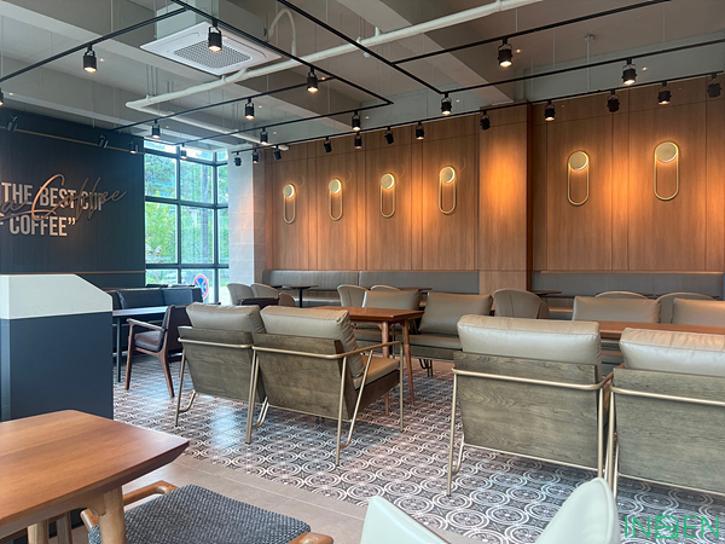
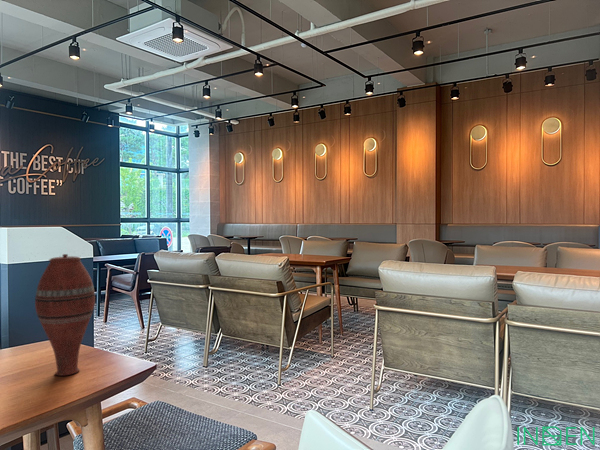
+ vase [34,253,96,377]
